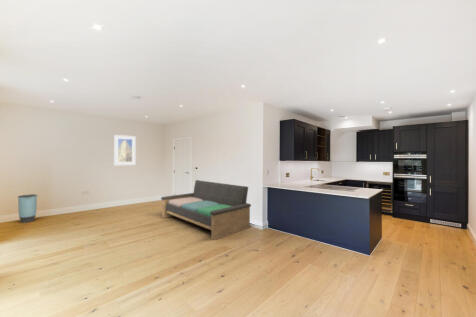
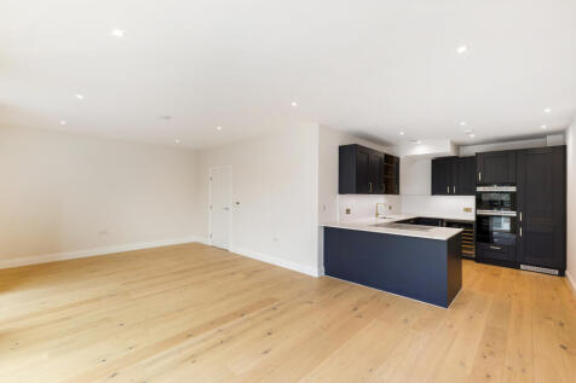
- sofa [160,179,252,241]
- trash can [17,193,38,224]
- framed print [113,134,137,166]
